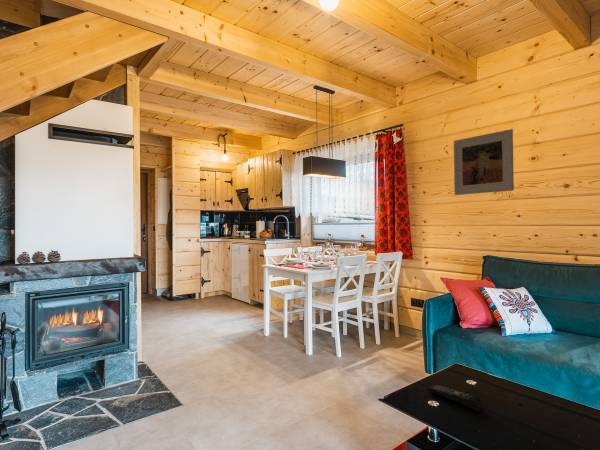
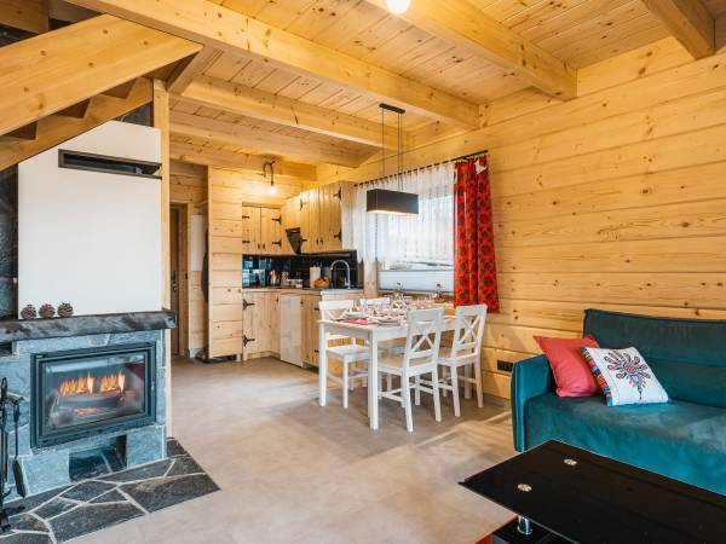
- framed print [453,128,515,196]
- remote control [427,384,484,412]
